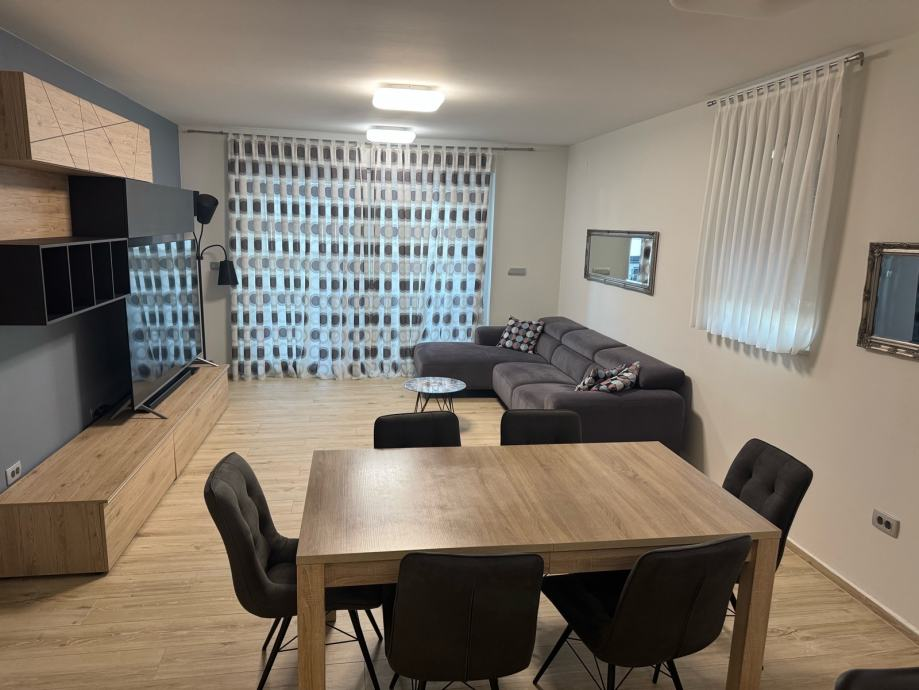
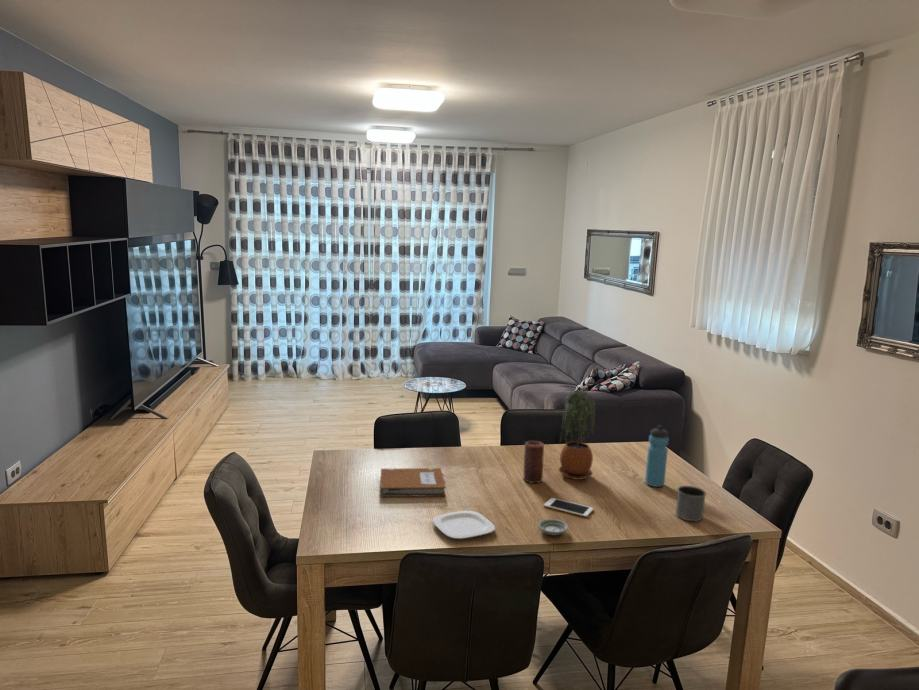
+ potted plant [558,389,597,481]
+ mug [675,485,707,522]
+ saucer [537,518,569,536]
+ cell phone [543,497,594,518]
+ candle [522,440,545,484]
+ plate [432,510,496,540]
+ notebook [379,467,447,498]
+ water bottle [644,424,670,488]
